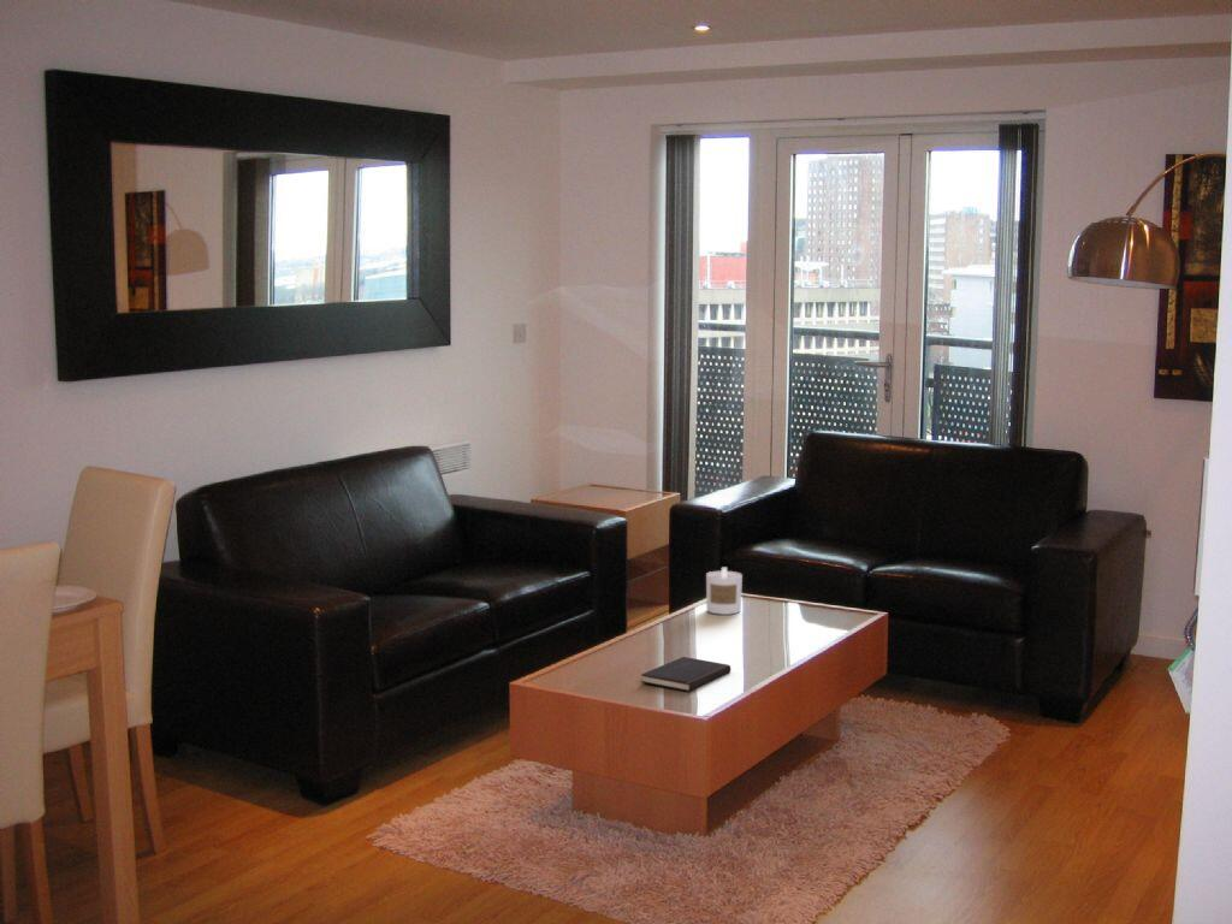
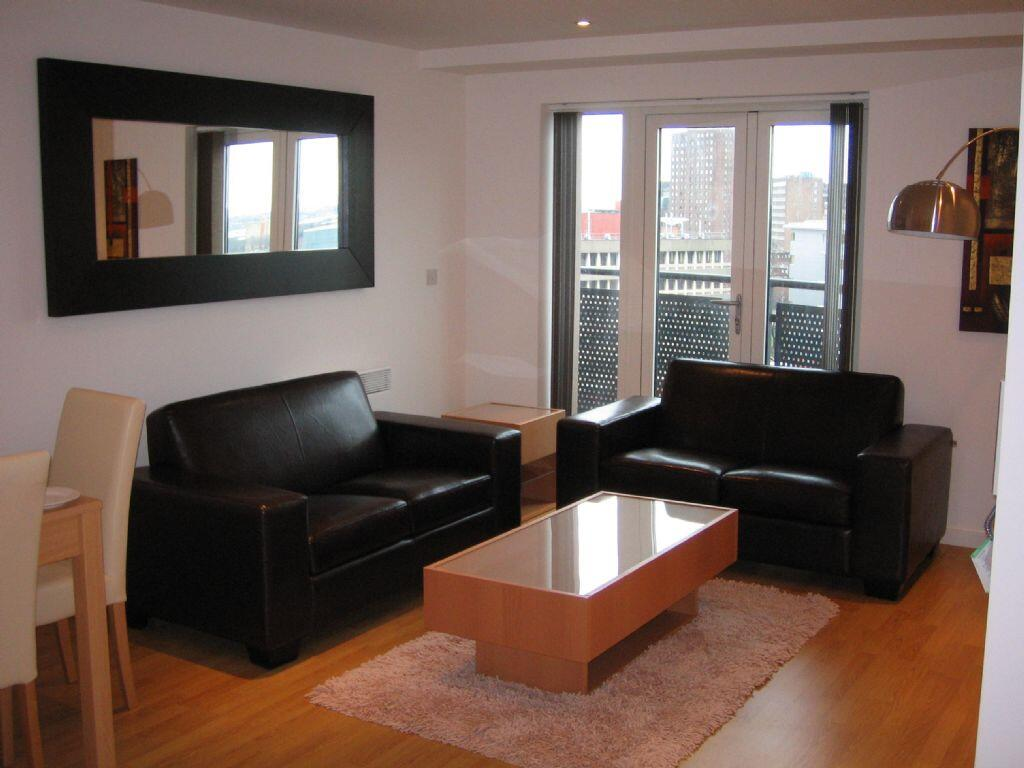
- candle [705,567,744,616]
- hardcover book [640,656,732,693]
